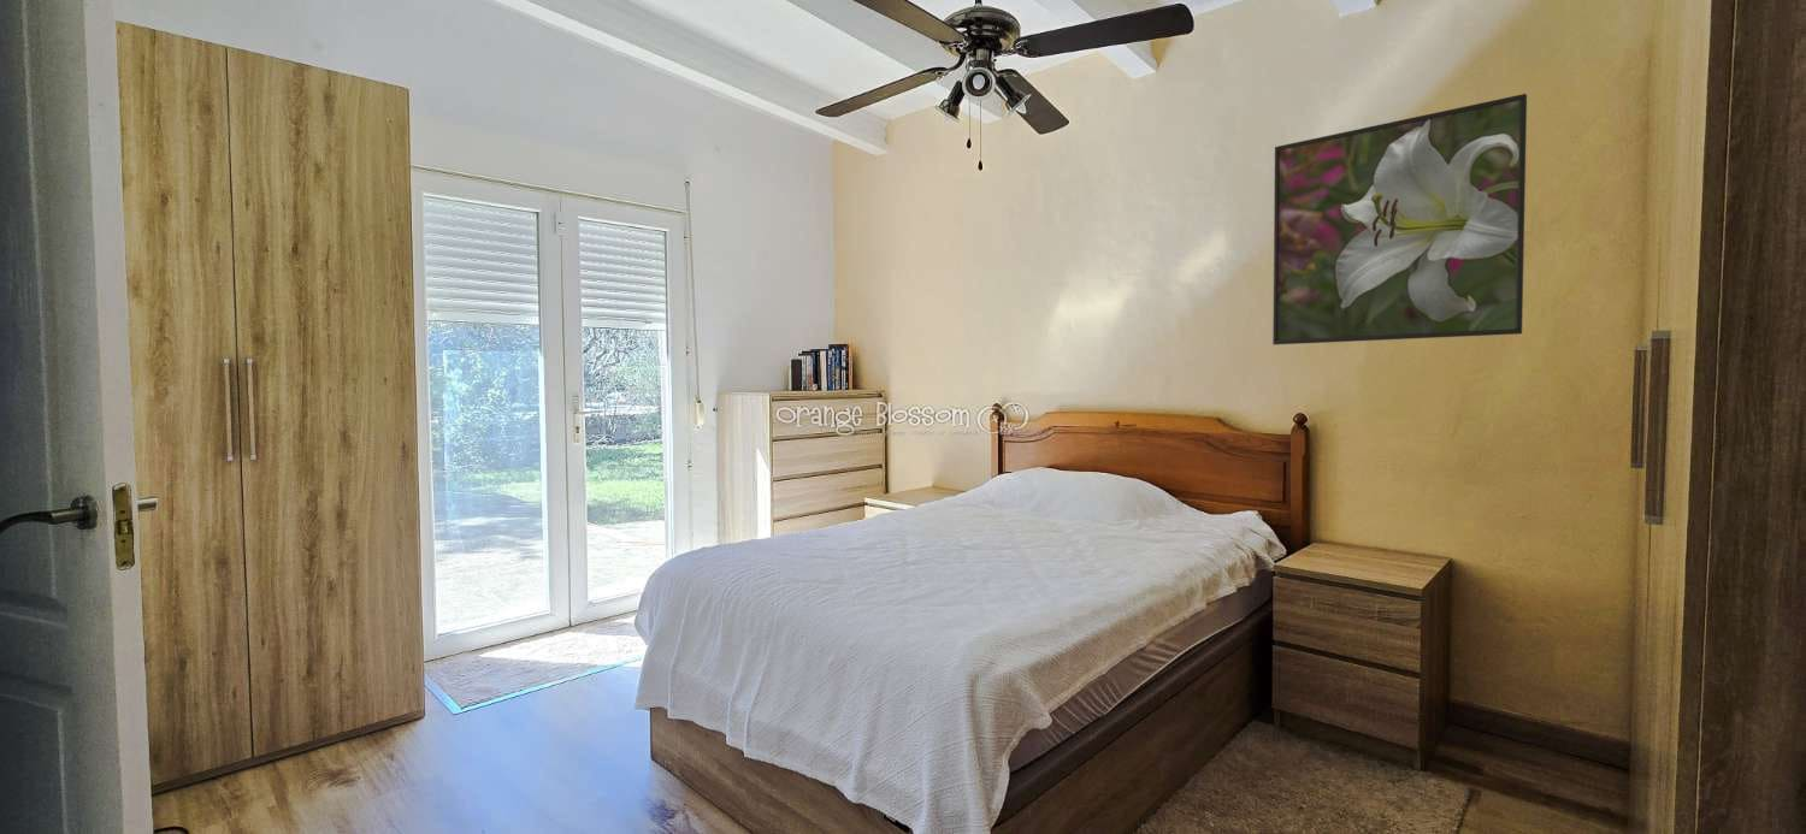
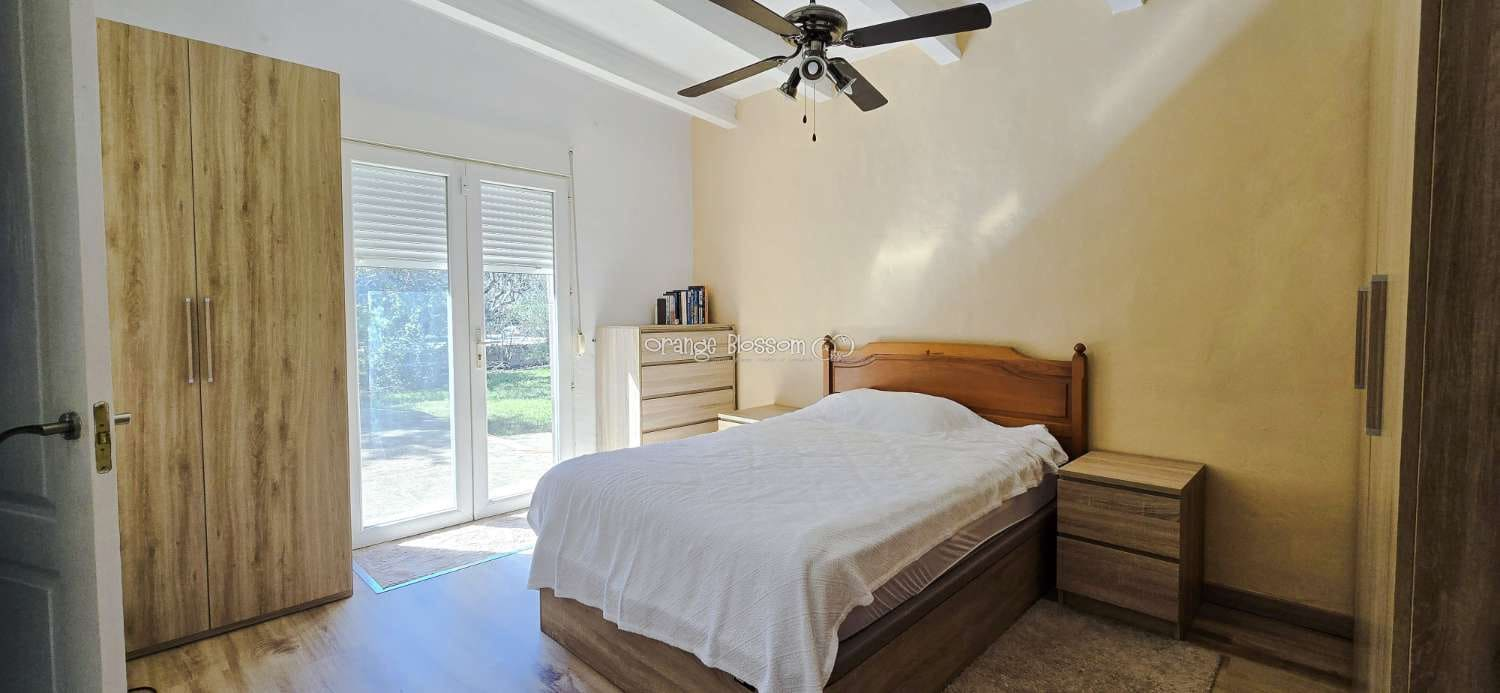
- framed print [1271,93,1528,345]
